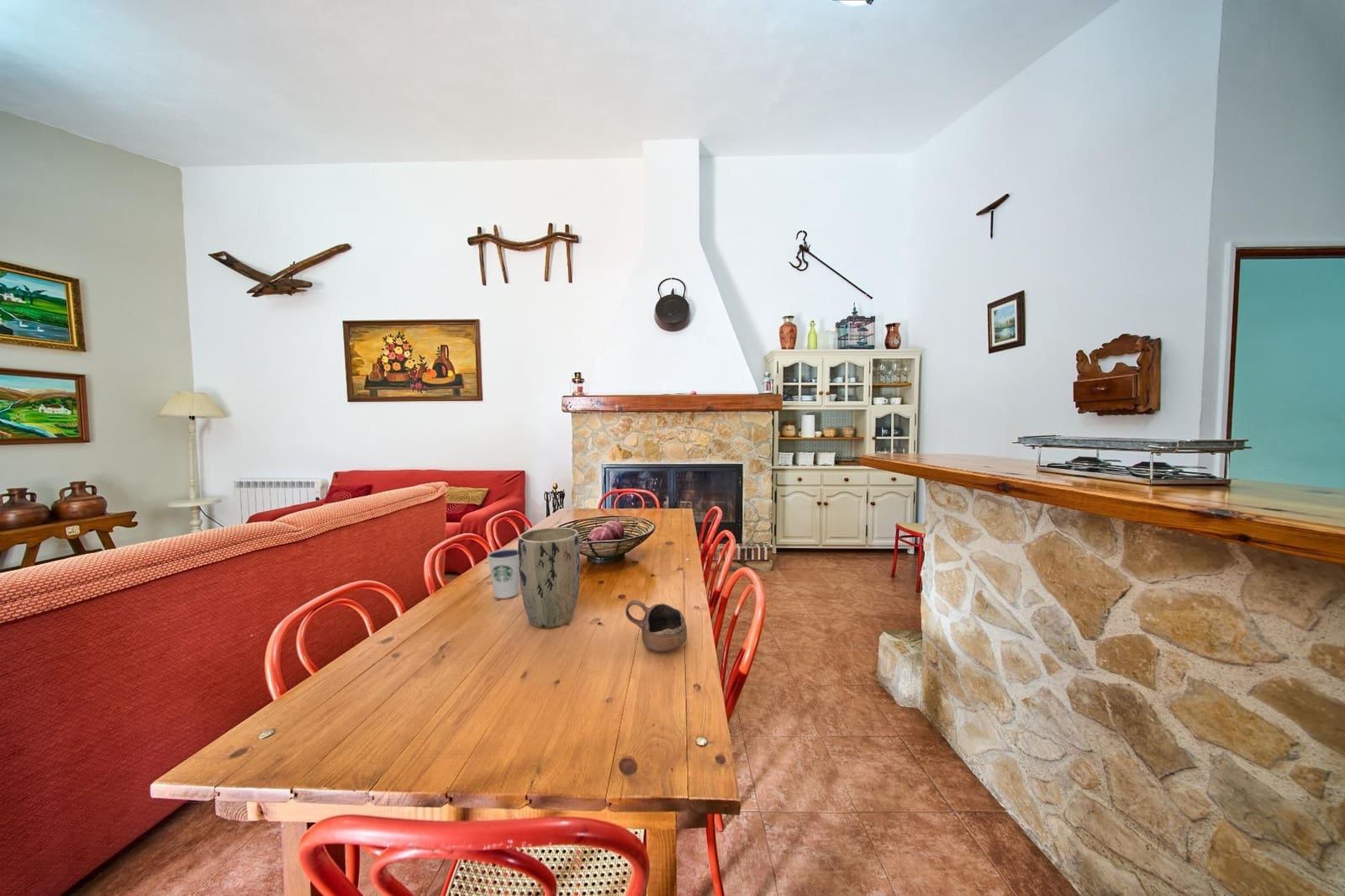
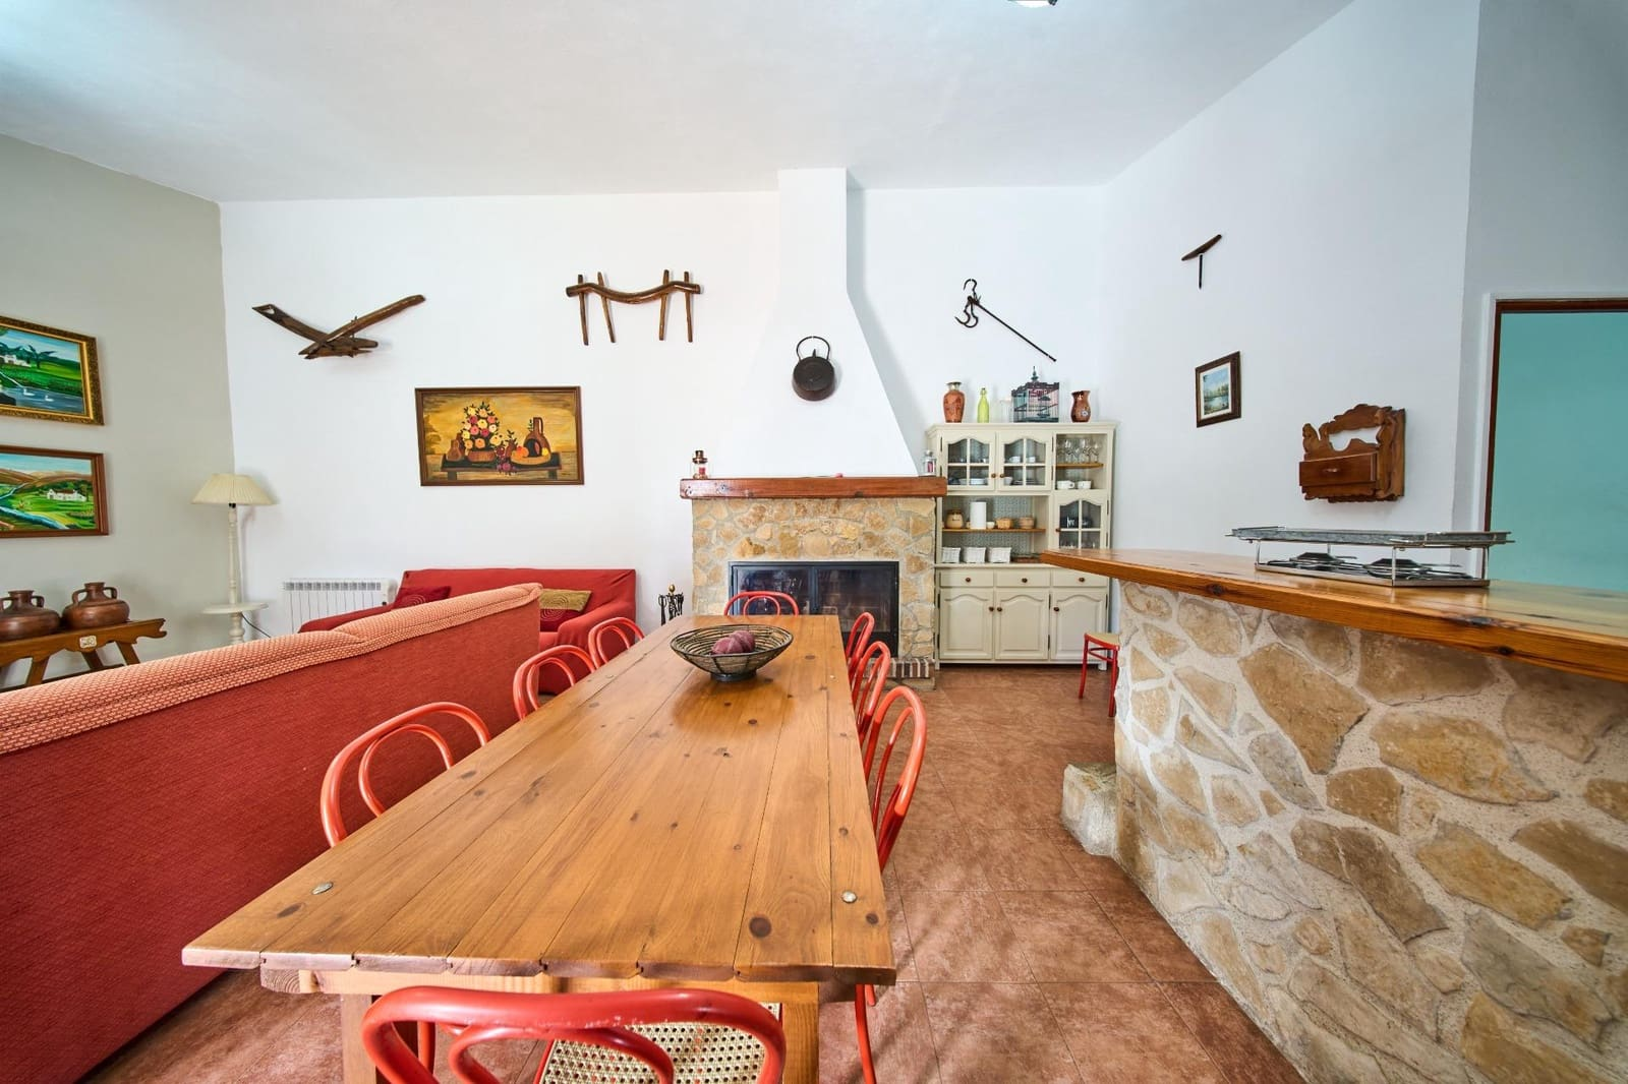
- plant pot [517,527,581,630]
- dixie cup [487,547,520,599]
- cup [625,599,688,653]
